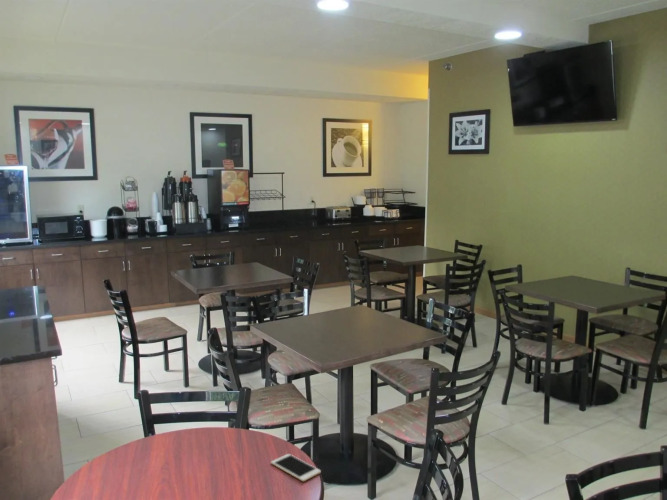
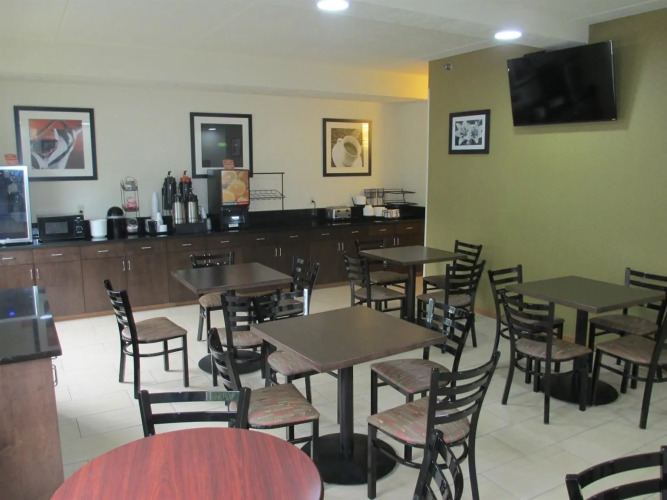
- cell phone [270,453,322,482]
